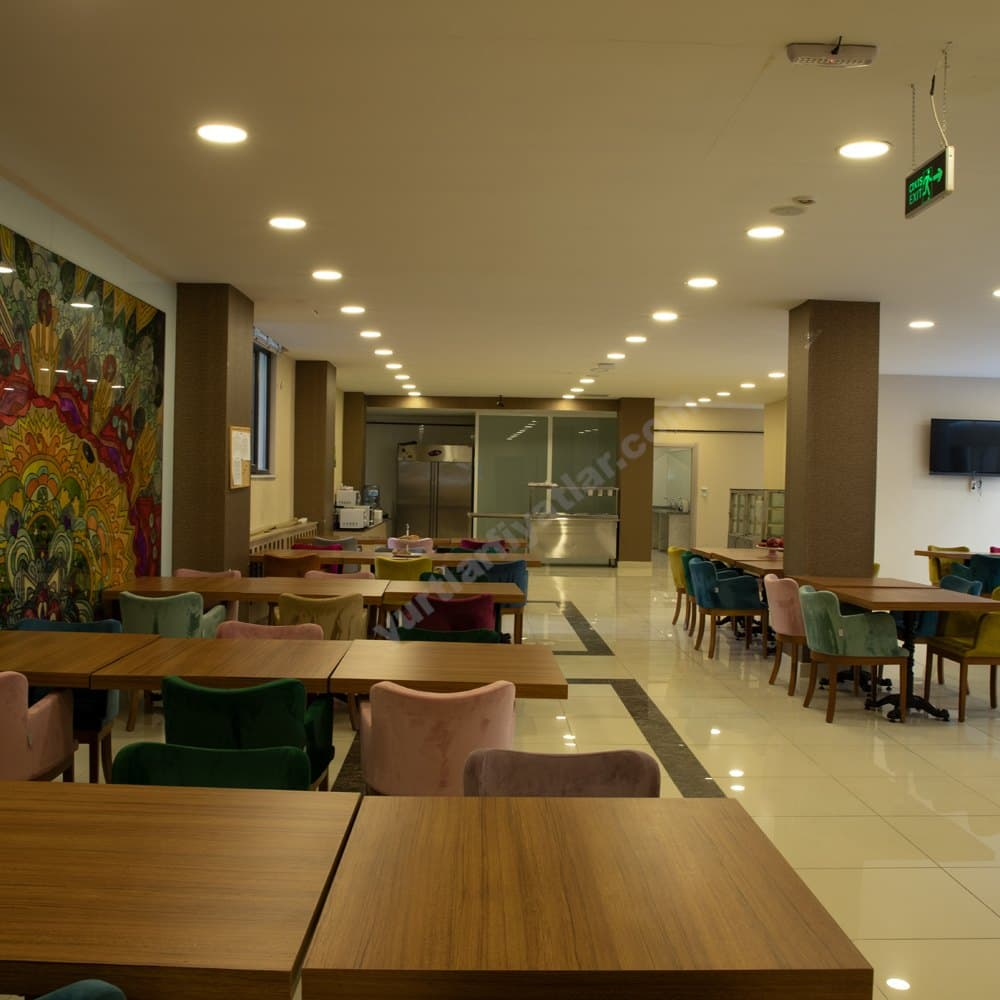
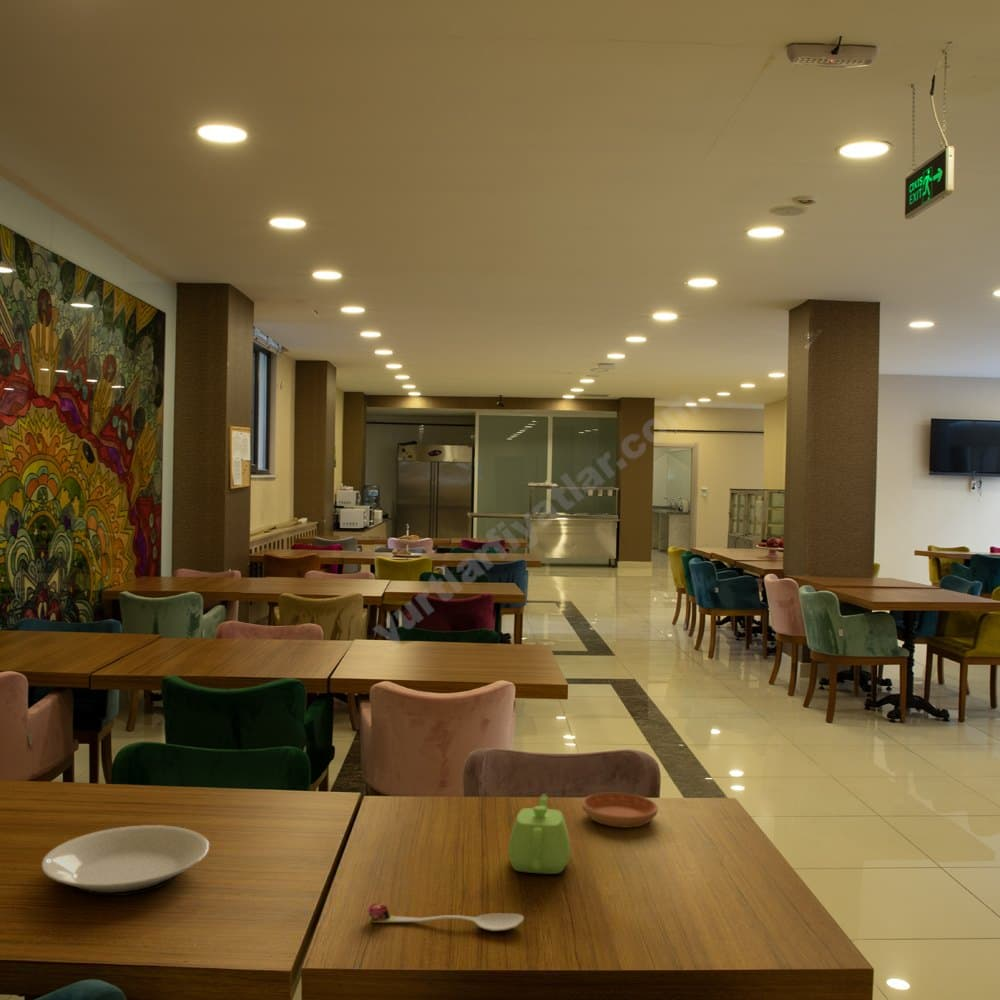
+ spoon [365,902,525,932]
+ plate [41,824,210,897]
+ saucer [581,792,659,829]
+ teapot [508,793,571,875]
